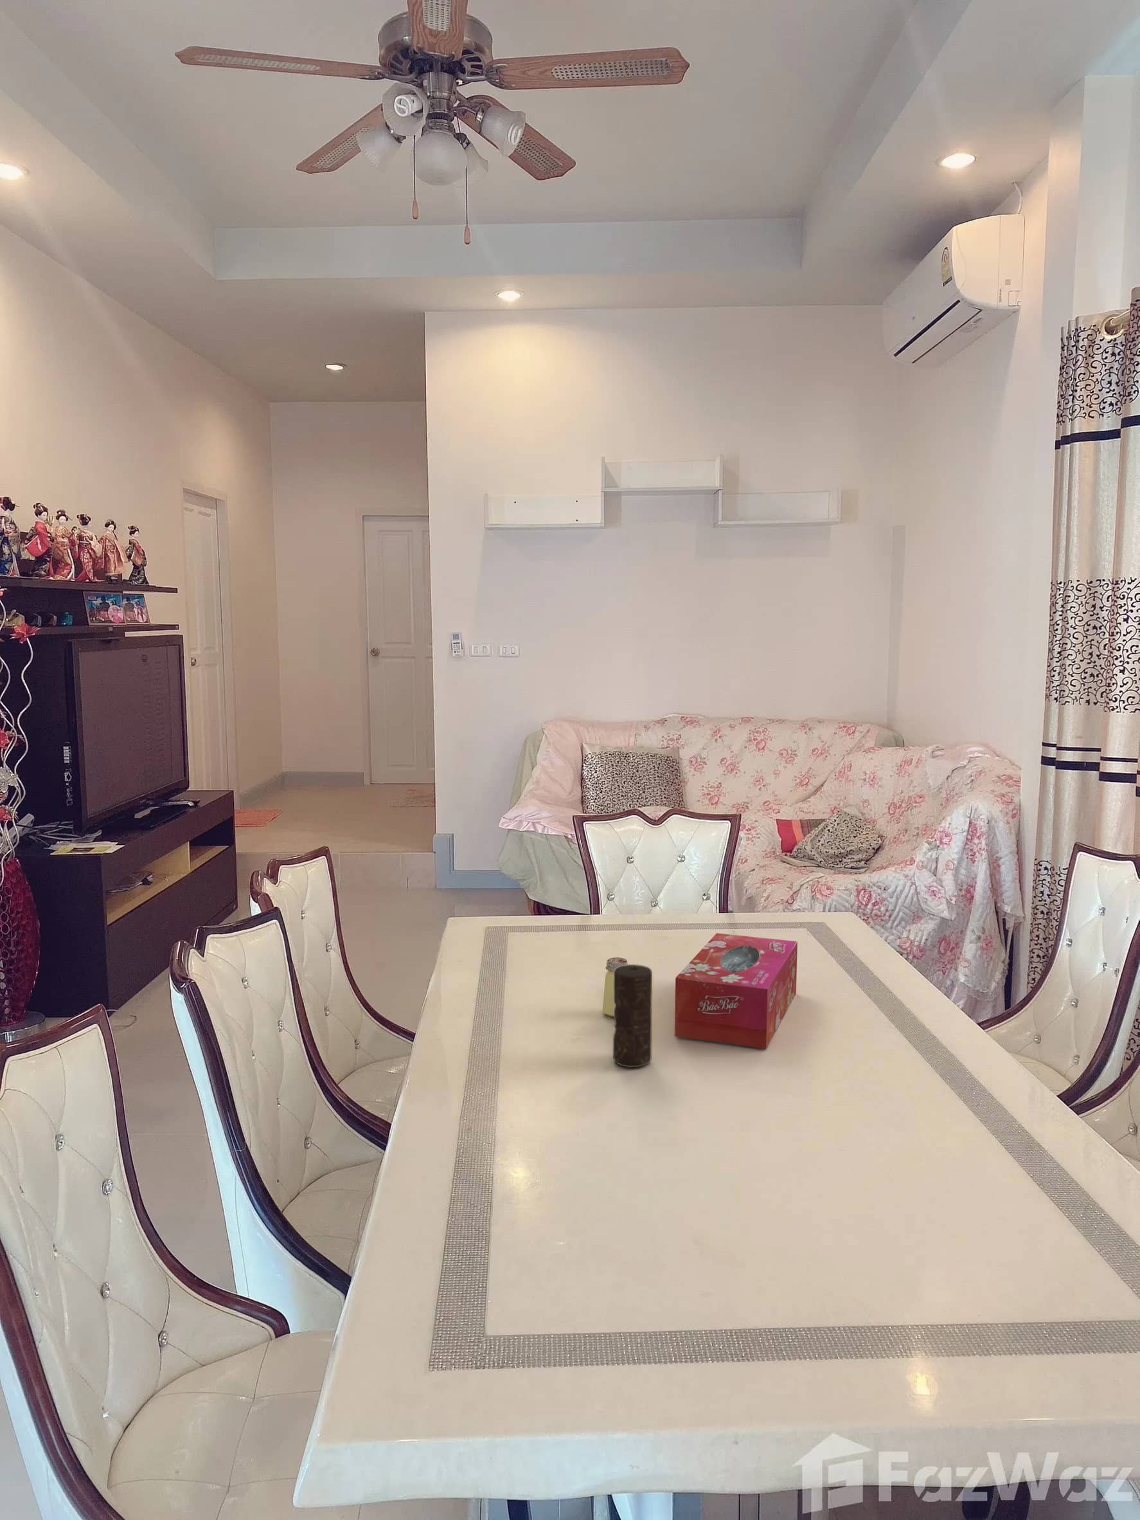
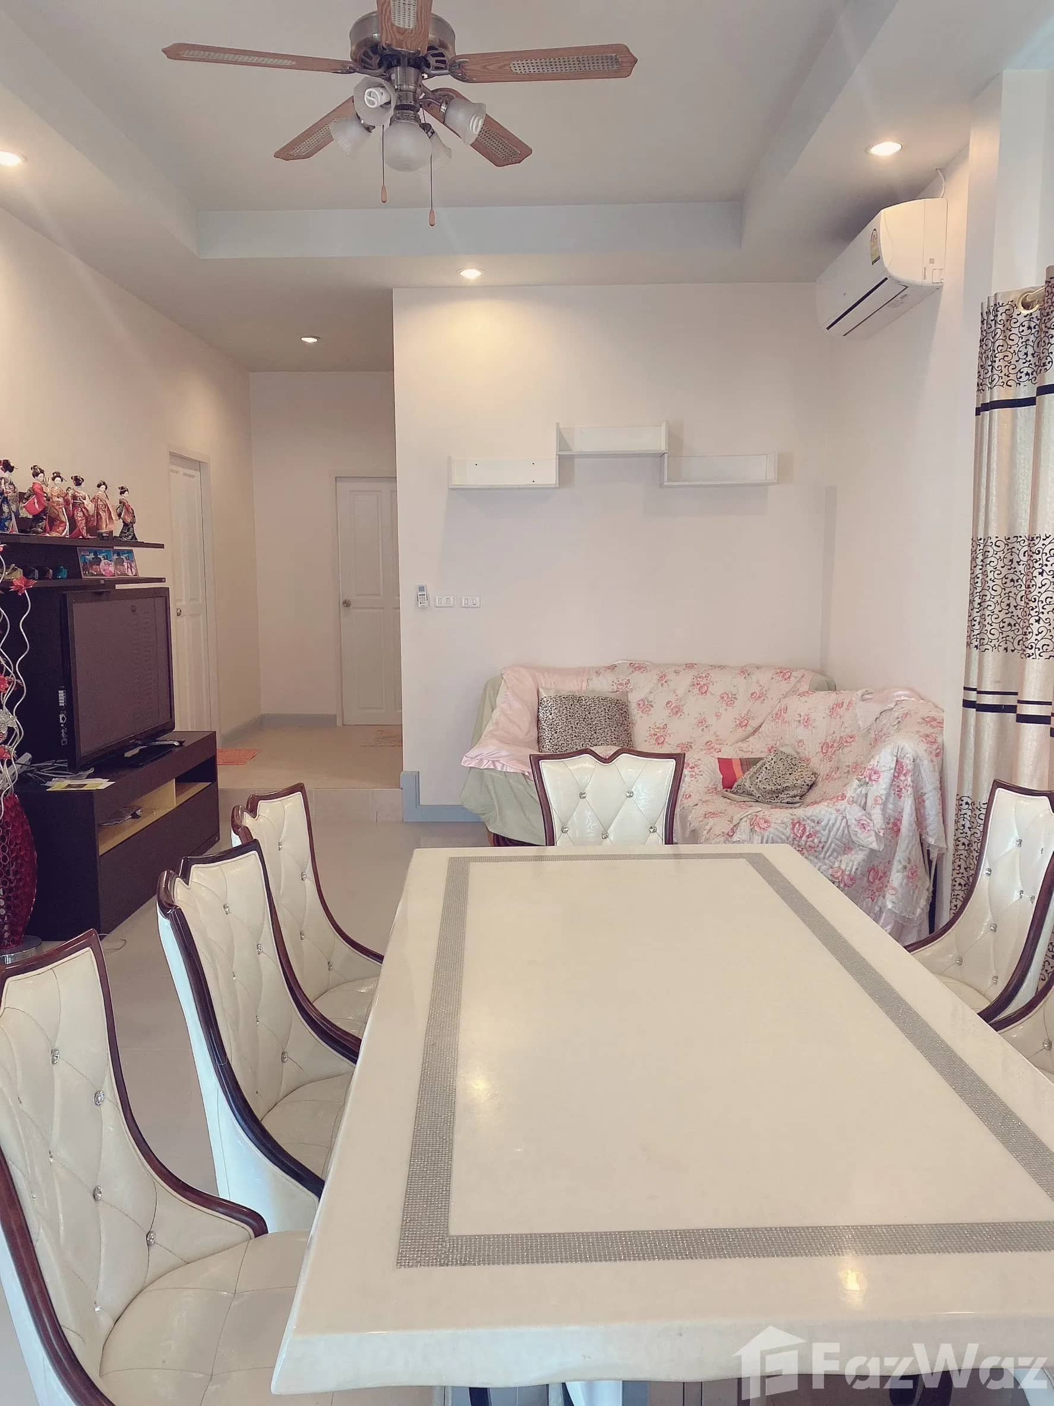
- tissue box [674,932,799,1049]
- candle [612,964,653,1068]
- saltshaker [602,957,629,1017]
